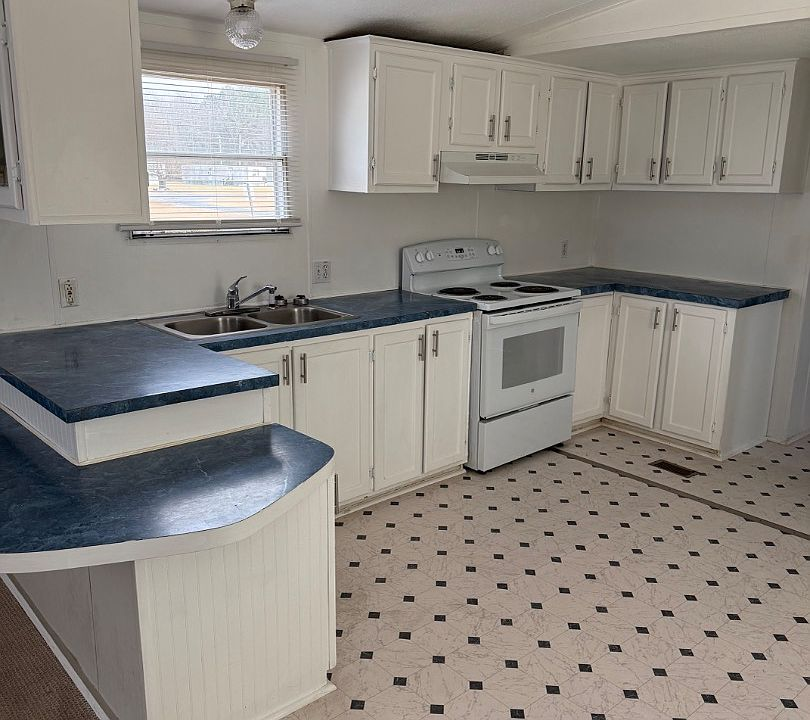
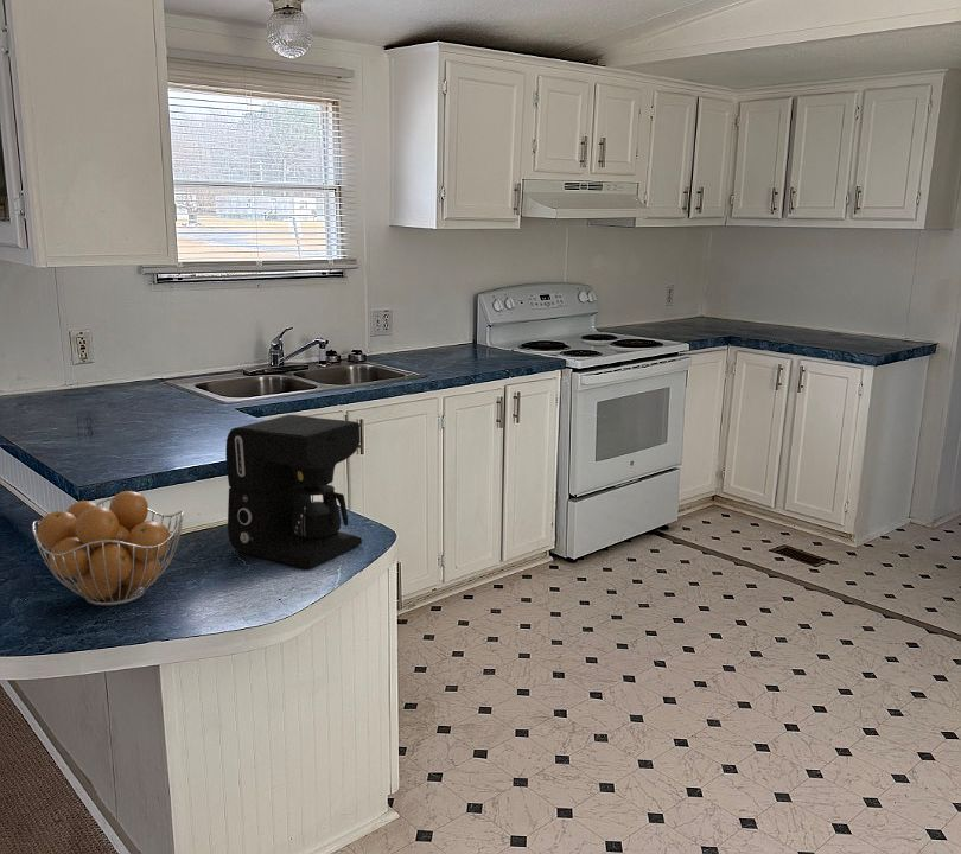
+ coffee maker [224,414,363,569]
+ fruit basket [31,490,185,607]
